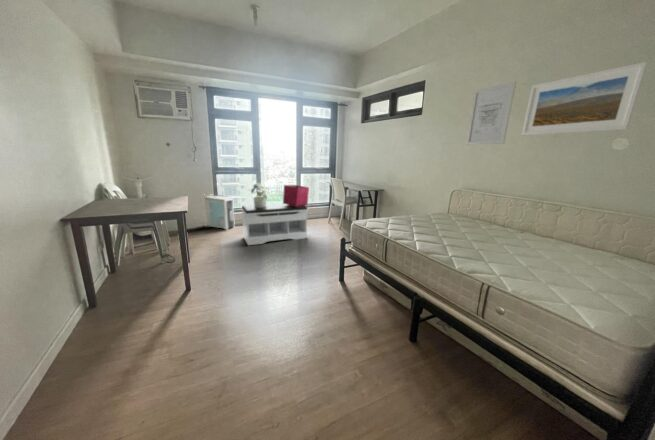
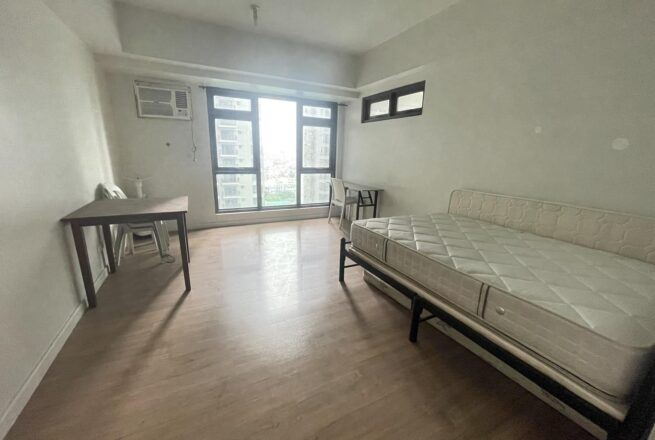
- wall art [465,80,517,146]
- air purifier [203,194,236,231]
- storage bin [282,184,310,207]
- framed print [521,61,649,136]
- potted plant [246,181,272,208]
- bench [241,203,309,246]
